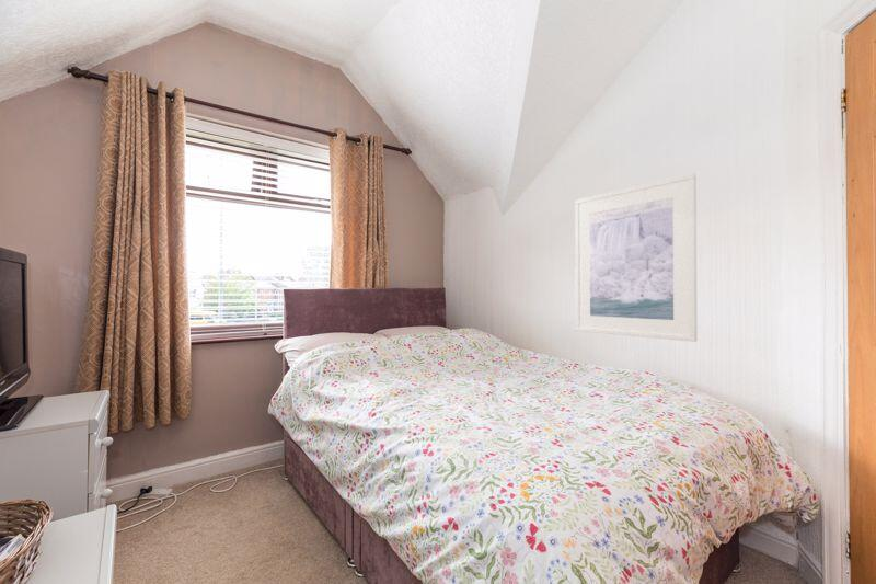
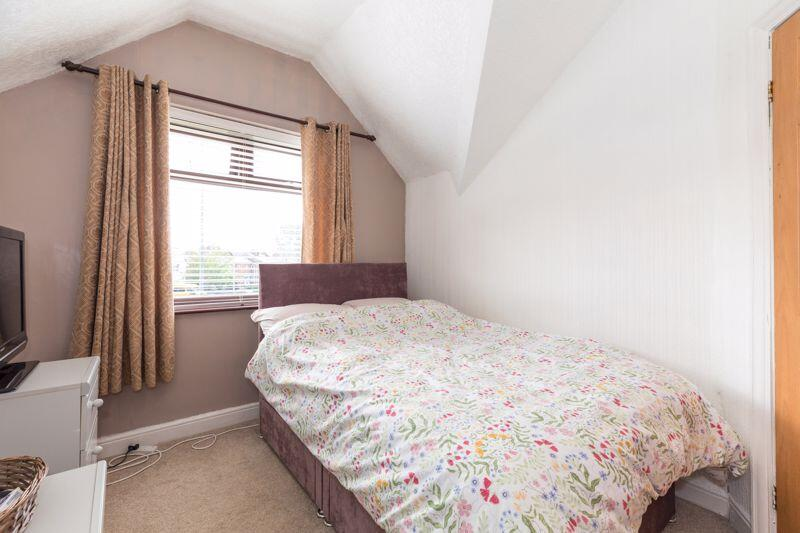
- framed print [574,172,699,343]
